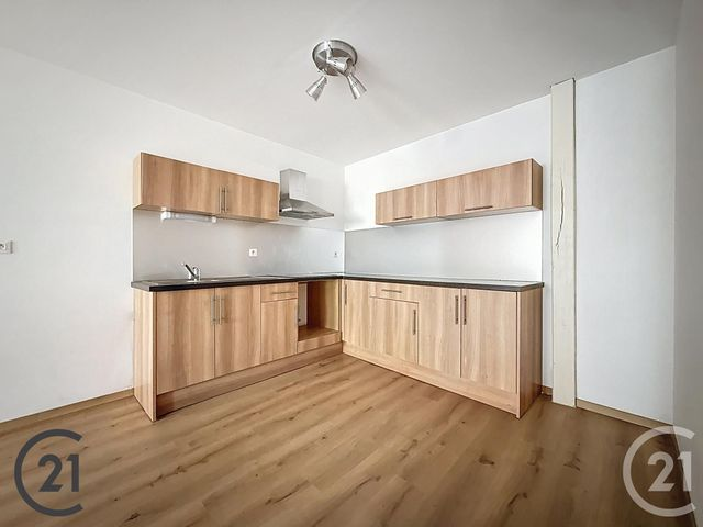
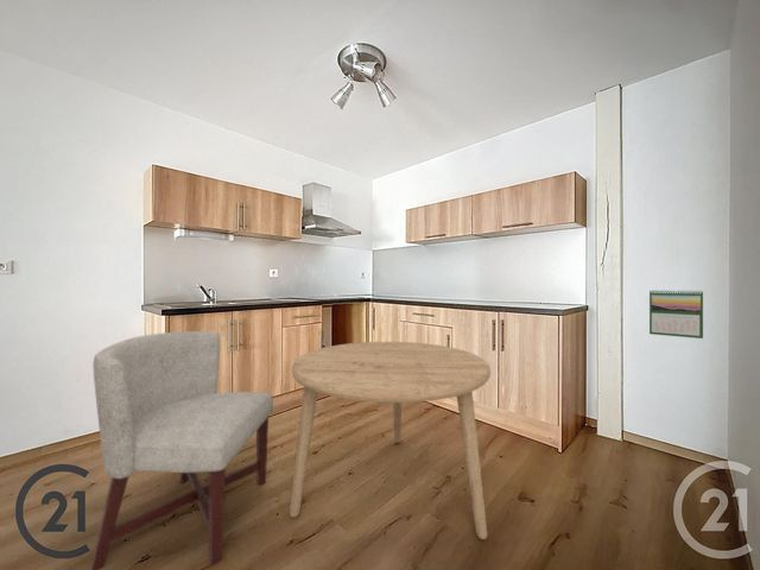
+ dining table [289,341,492,540]
+ chair [90,330,274,570]
+ calendar [648,289,704,340]
